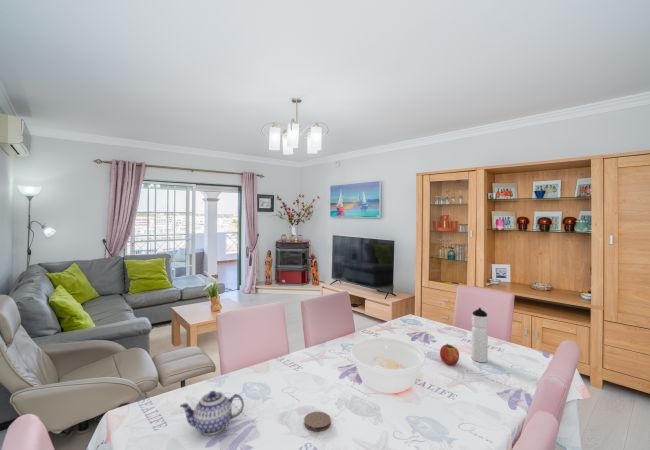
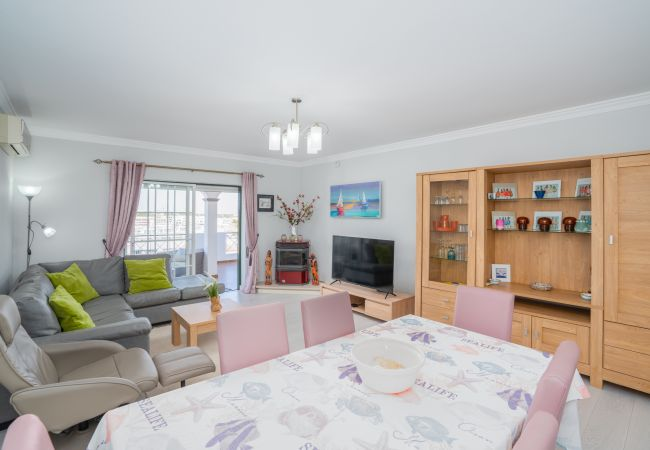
- teapot [179,390,245,436]
- coaster [303,411,332,432]
- fruit [439,343,460,366]
- water bottle [471,307,489,363]
